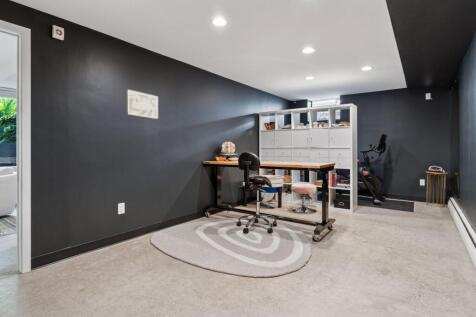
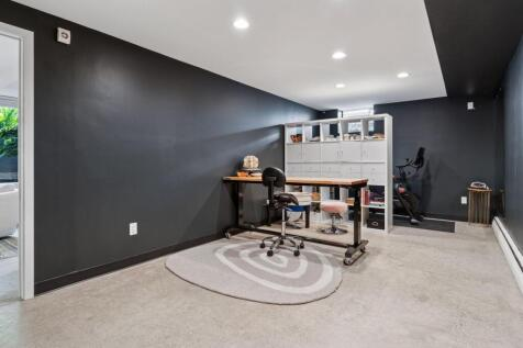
- wall art [126,88,159,120]
